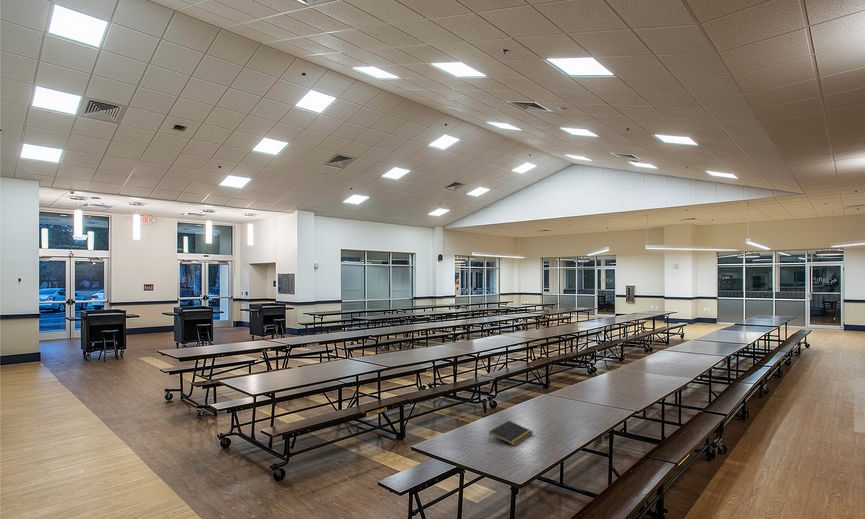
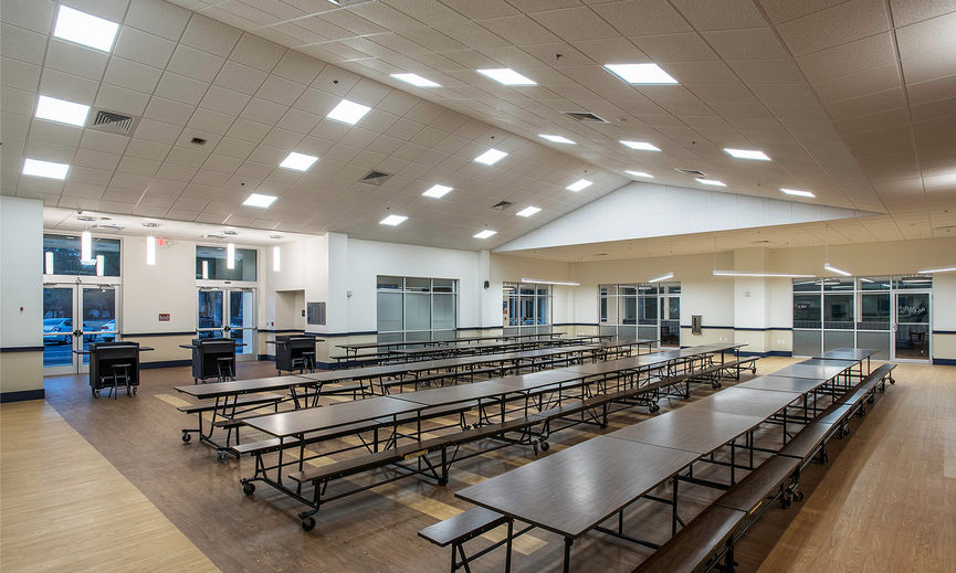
- notepad [488,420,534,447]
